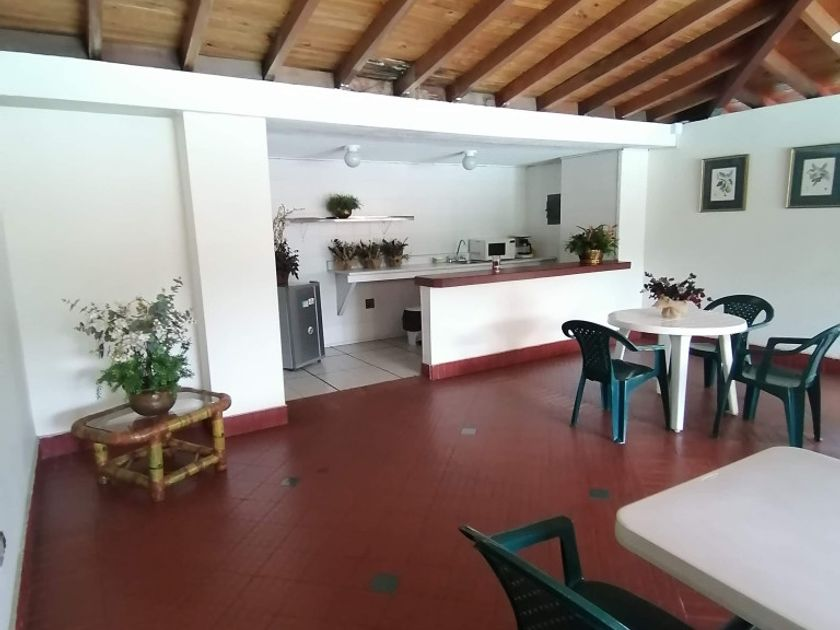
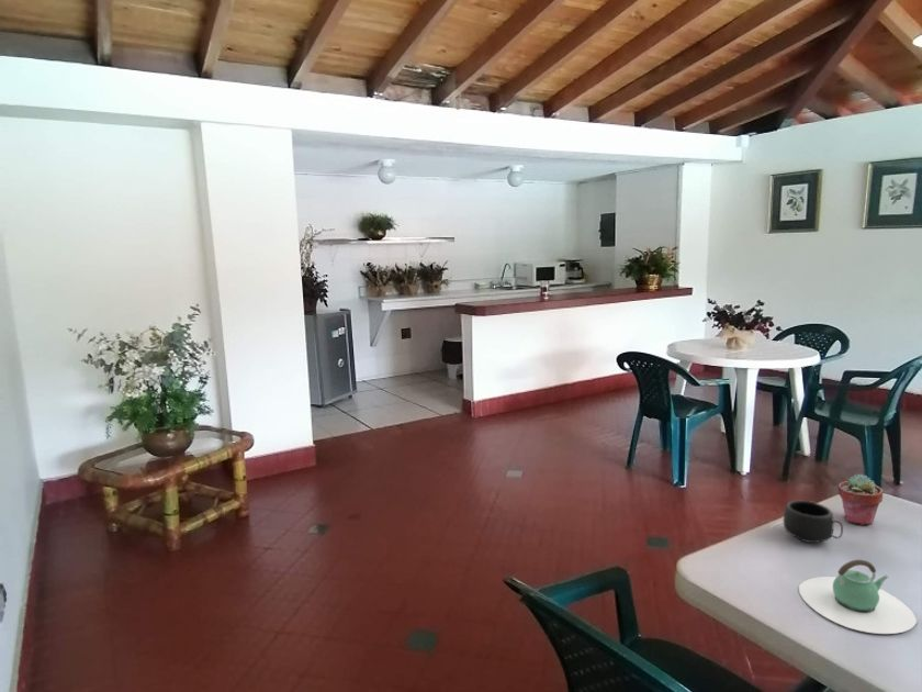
+ mug [783,500,844,544]
+ potted succulent [836,473,884,526]
+ teapot [798,558,918,635]
